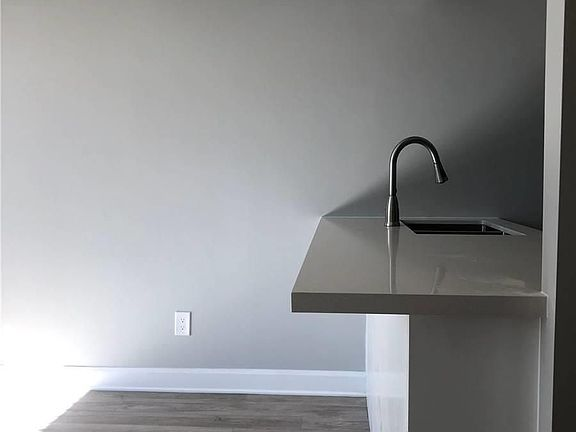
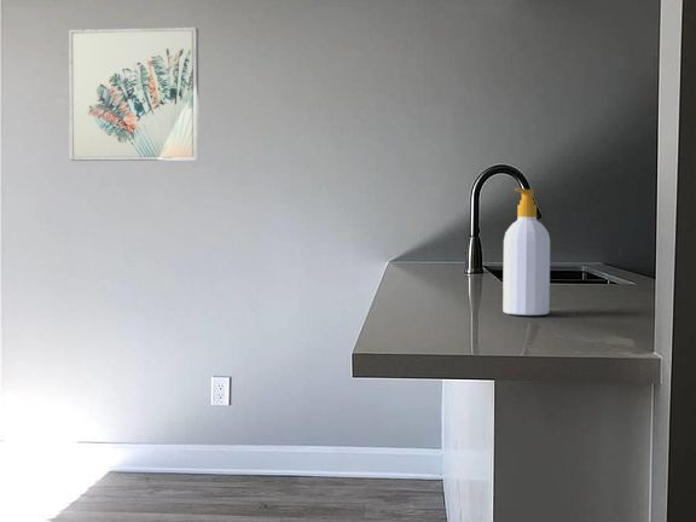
+ soap bottle [501,187,551,317]
+ wall art [68,27,199,162]
